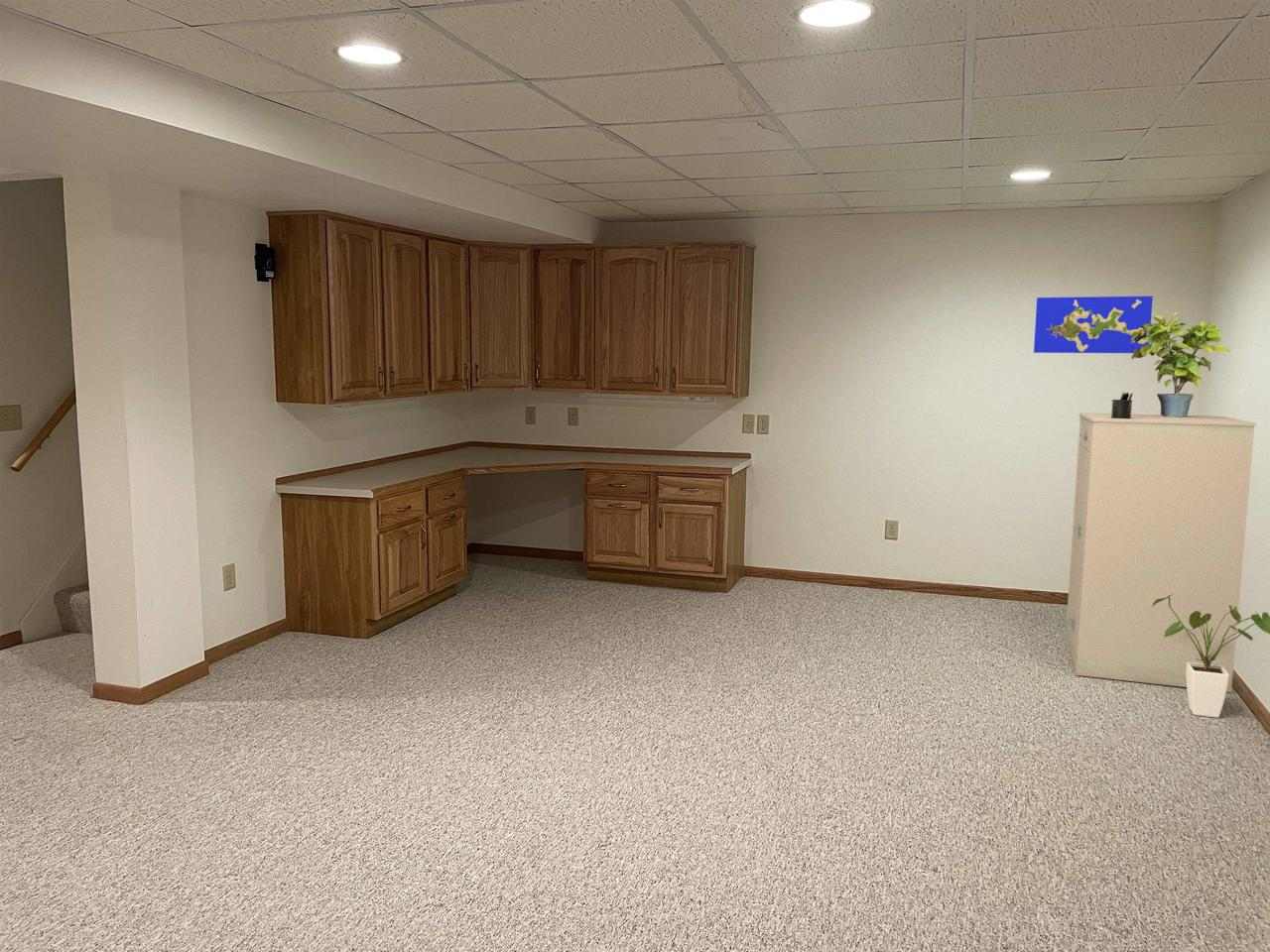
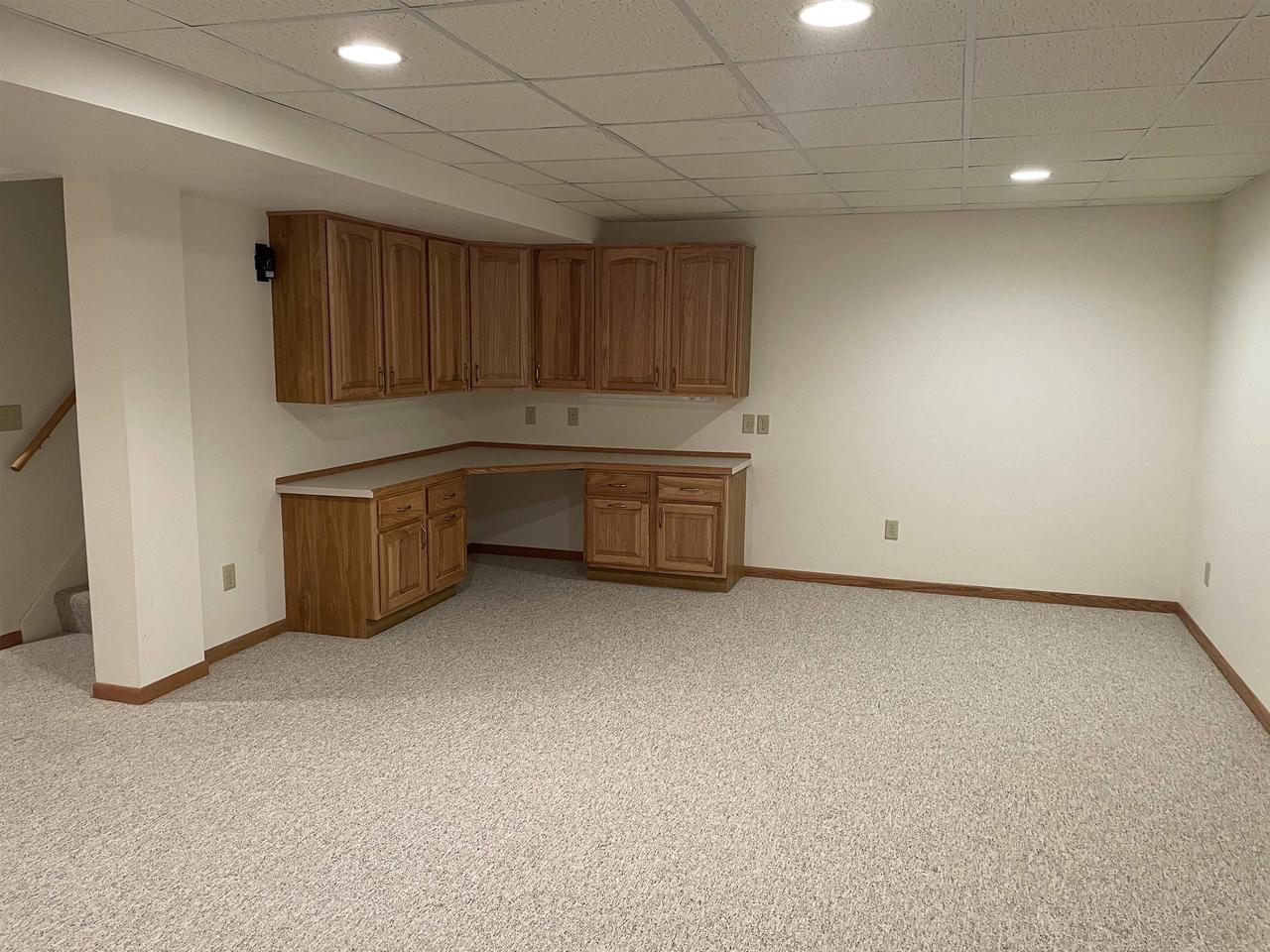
- house plant [1152,594,1270,719]
- filing cabinet [1065,412,1257,693]
- world map [1033,296,1154,354]
- pen holder [1111,391,1134,418]
- potted plant [1131,310,1232,417]
